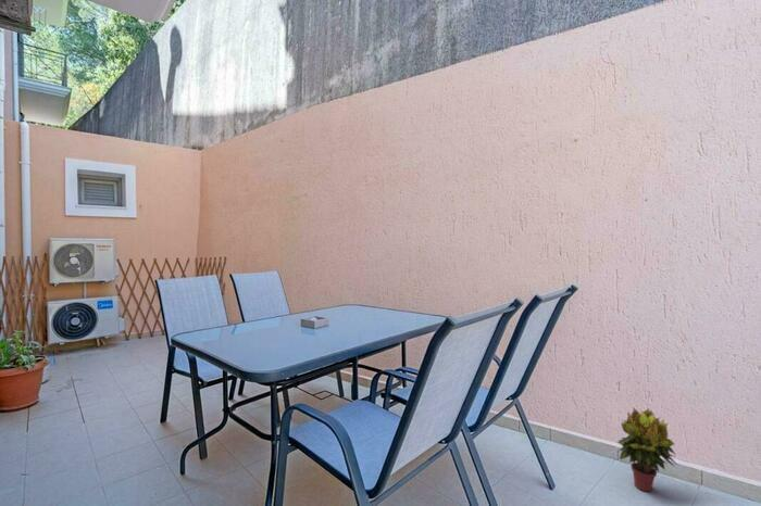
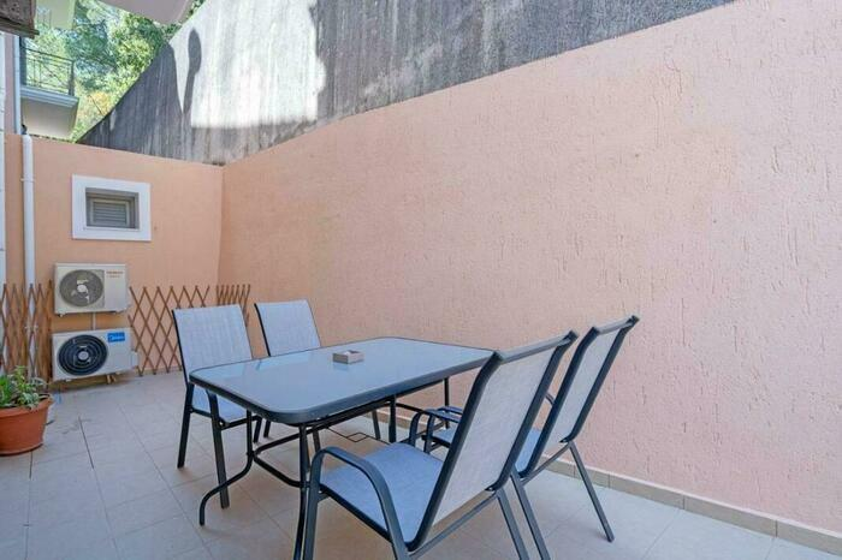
- potted plant [615,407,679,492]
